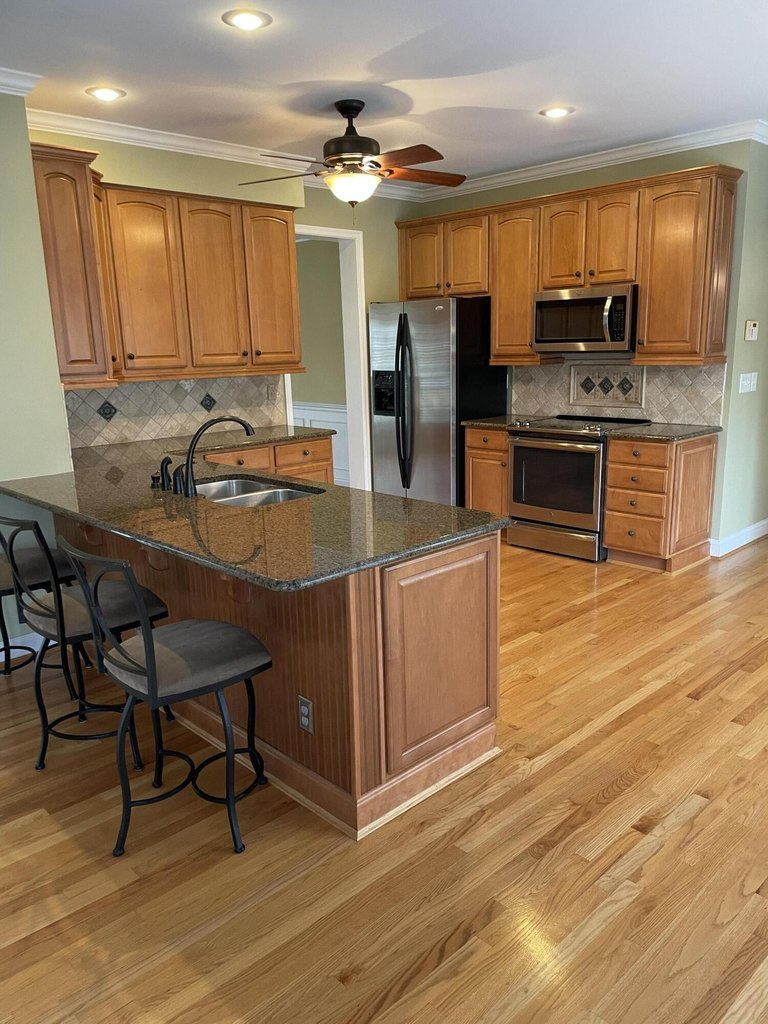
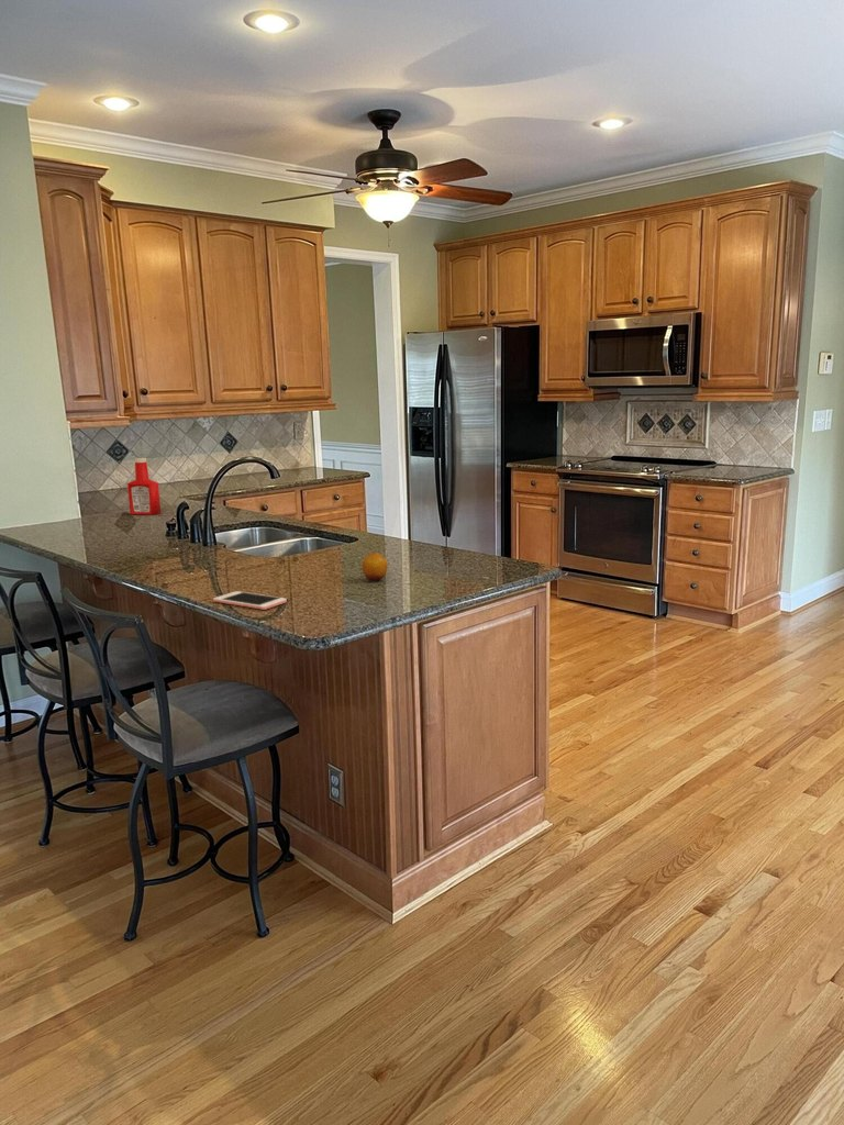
+ soap bottle [126,457,162,516]
+ cell phone [212,590,288,611]
+ fruit [360,552,389,582]
